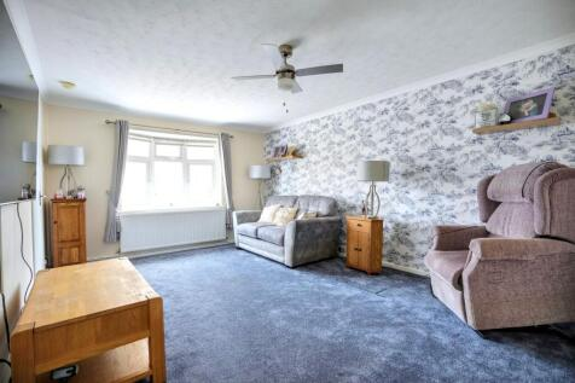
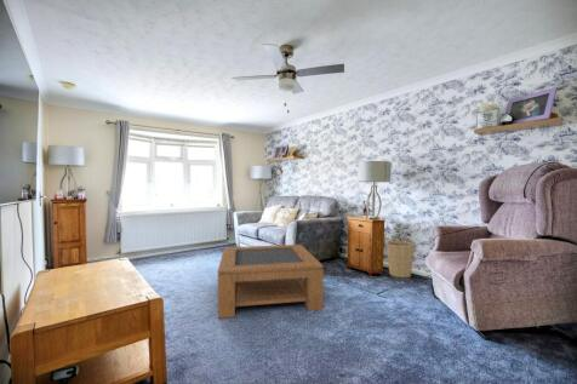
+ coffee table [217,243,325,320]
+ basket [385,235,416,279]
